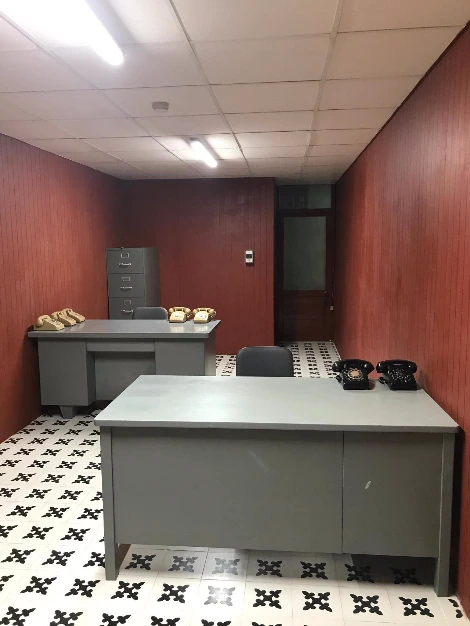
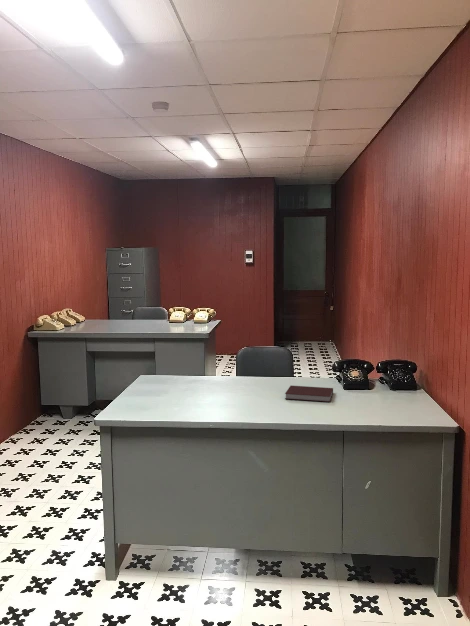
+ notebook [284,385,334,403]
